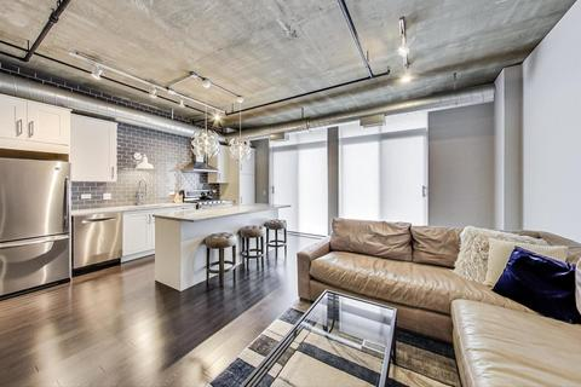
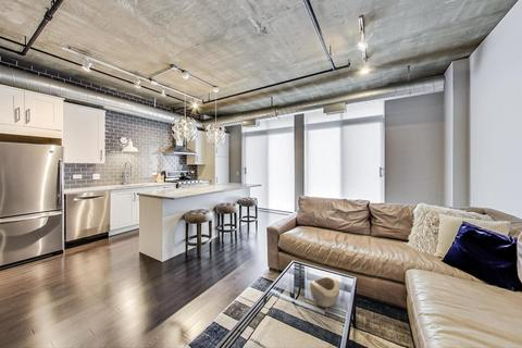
+ decorative bowl [309,275,340,308]
